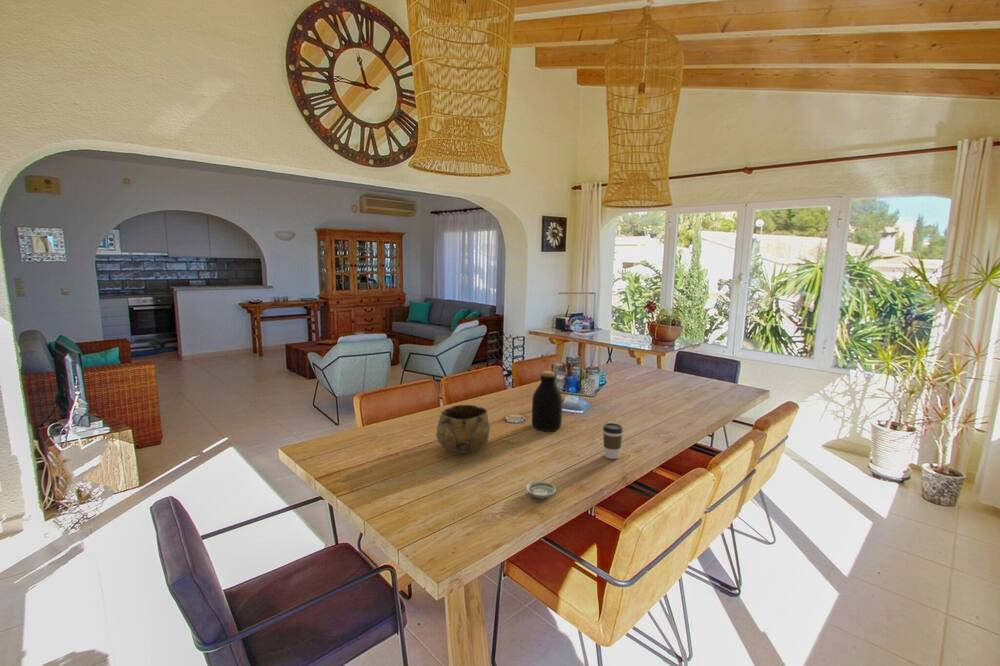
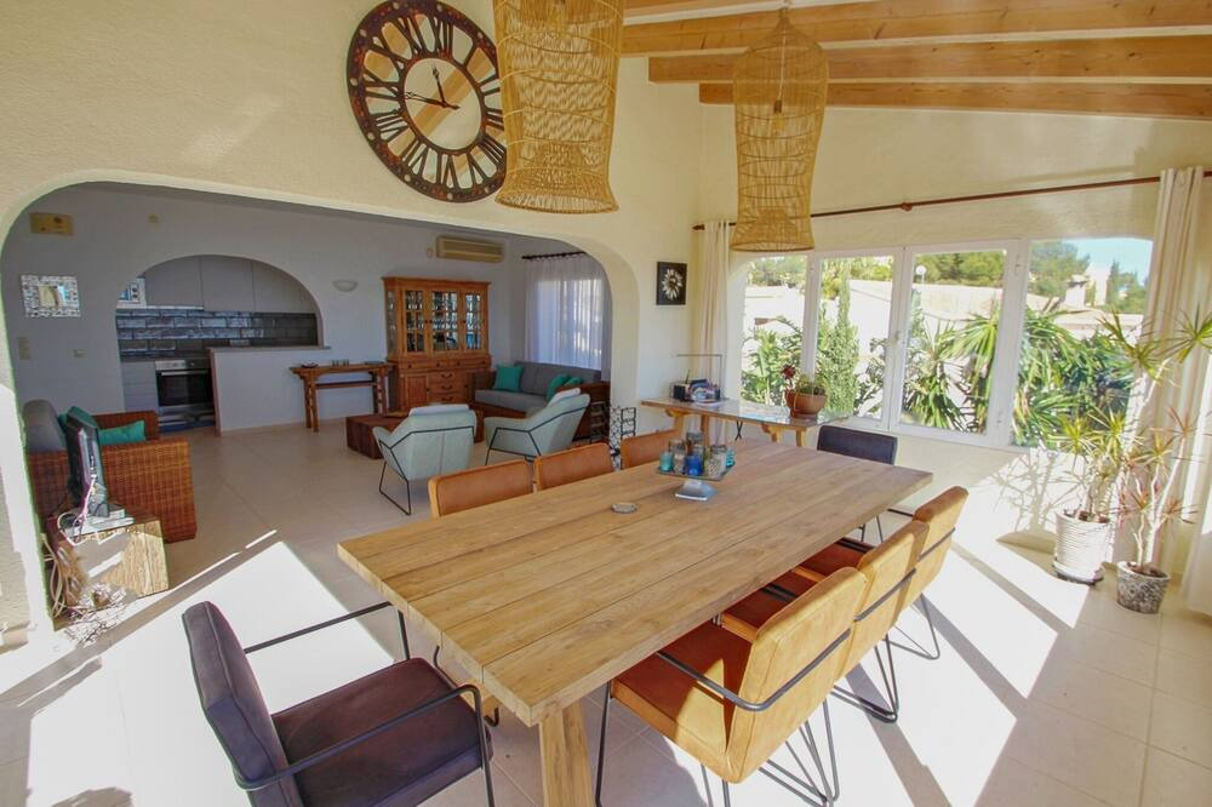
- saucer [525,480,557,499]
- decorative bowl [435,404,491,454]
- coffee cup [602,422,624,460]
- bottle [531,370,563,432]
